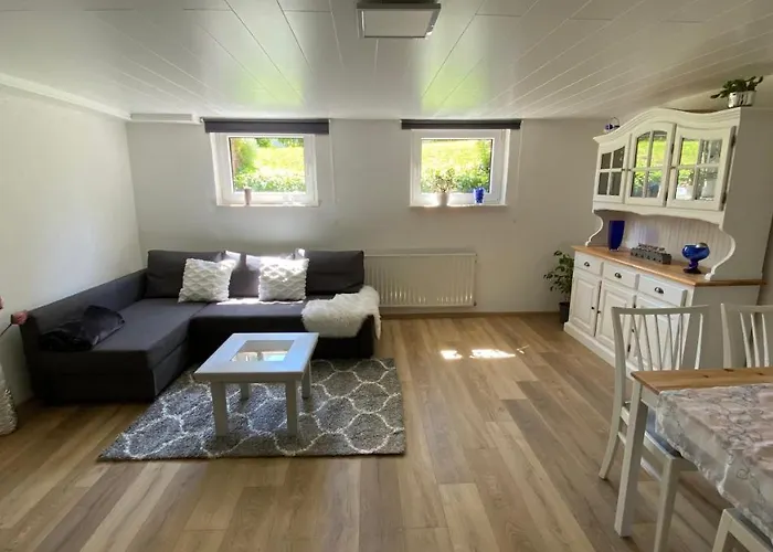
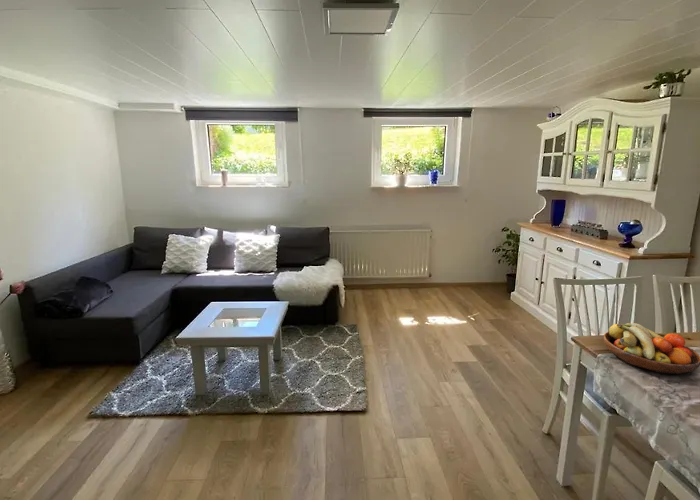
+ fruit bowl [602,322,700,375]
